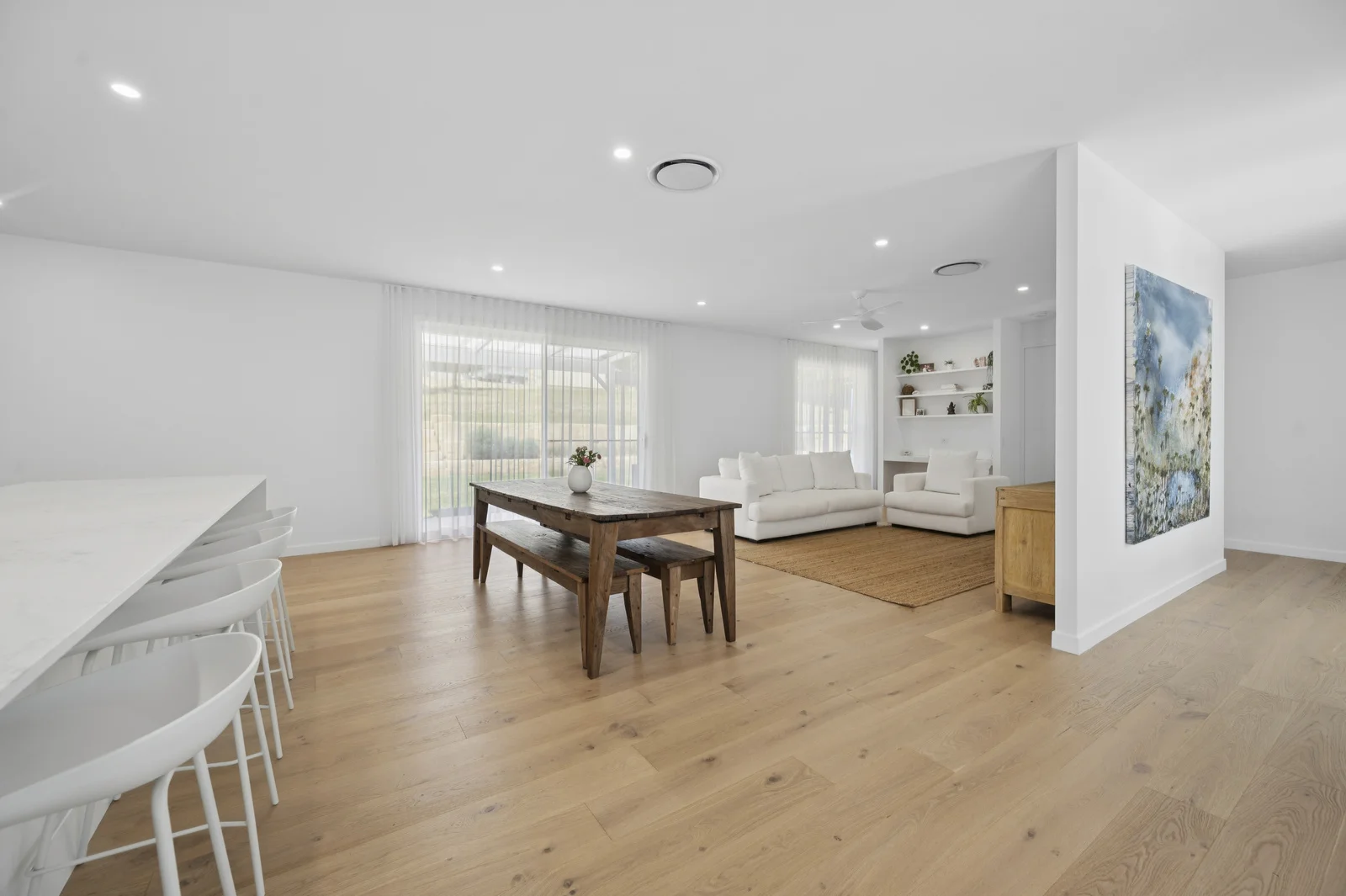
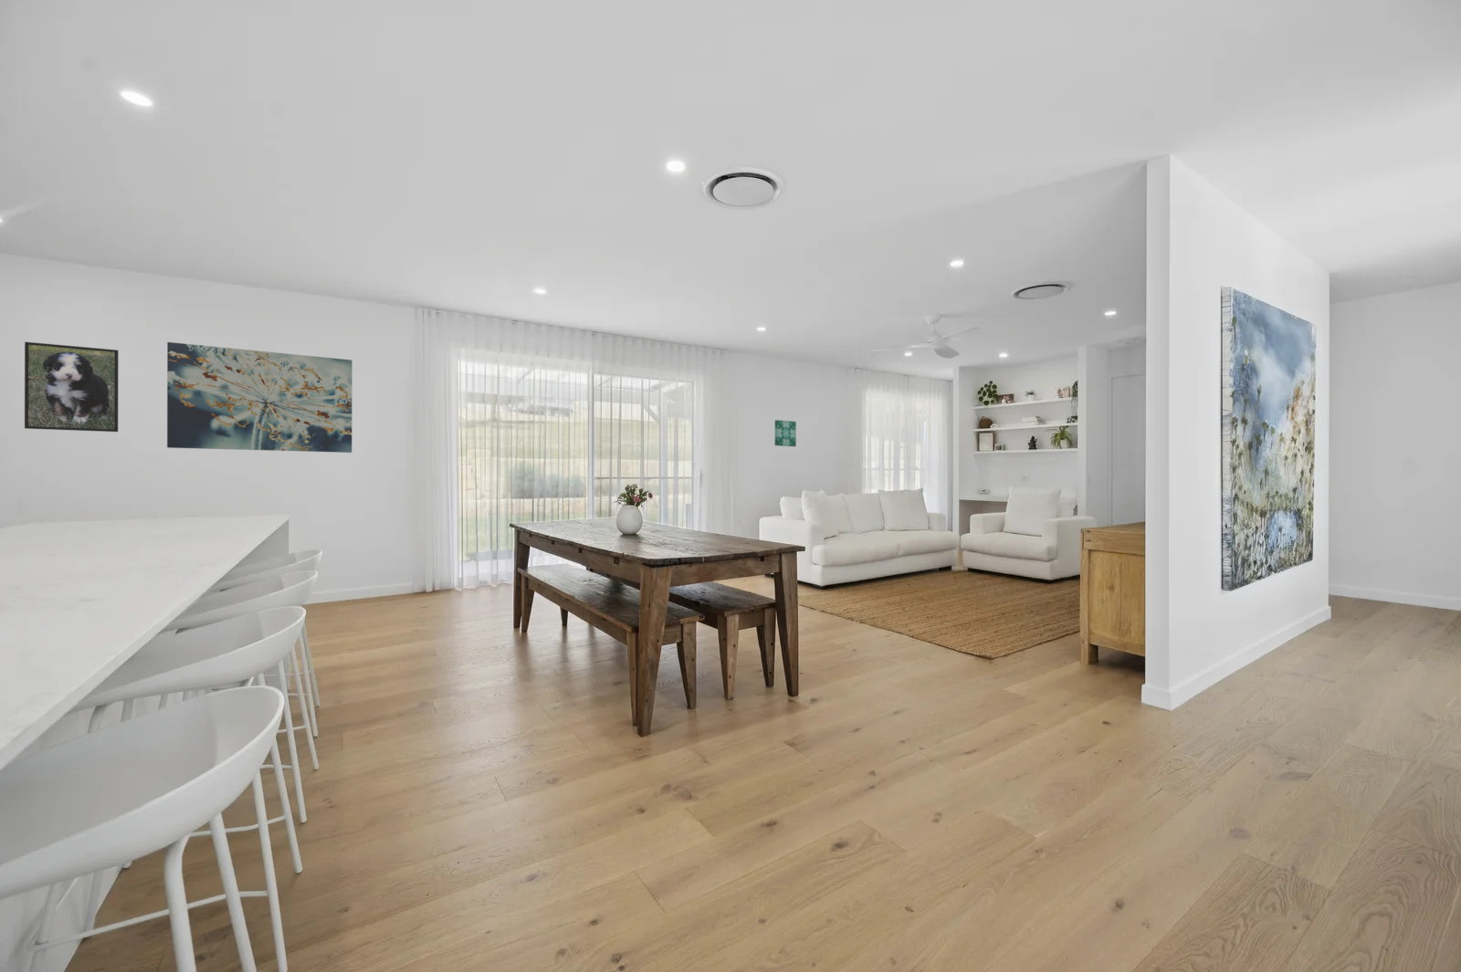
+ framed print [24,342,119,433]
+ wall art [774,419,797,447]
+ wall art [166,342,354,453]
